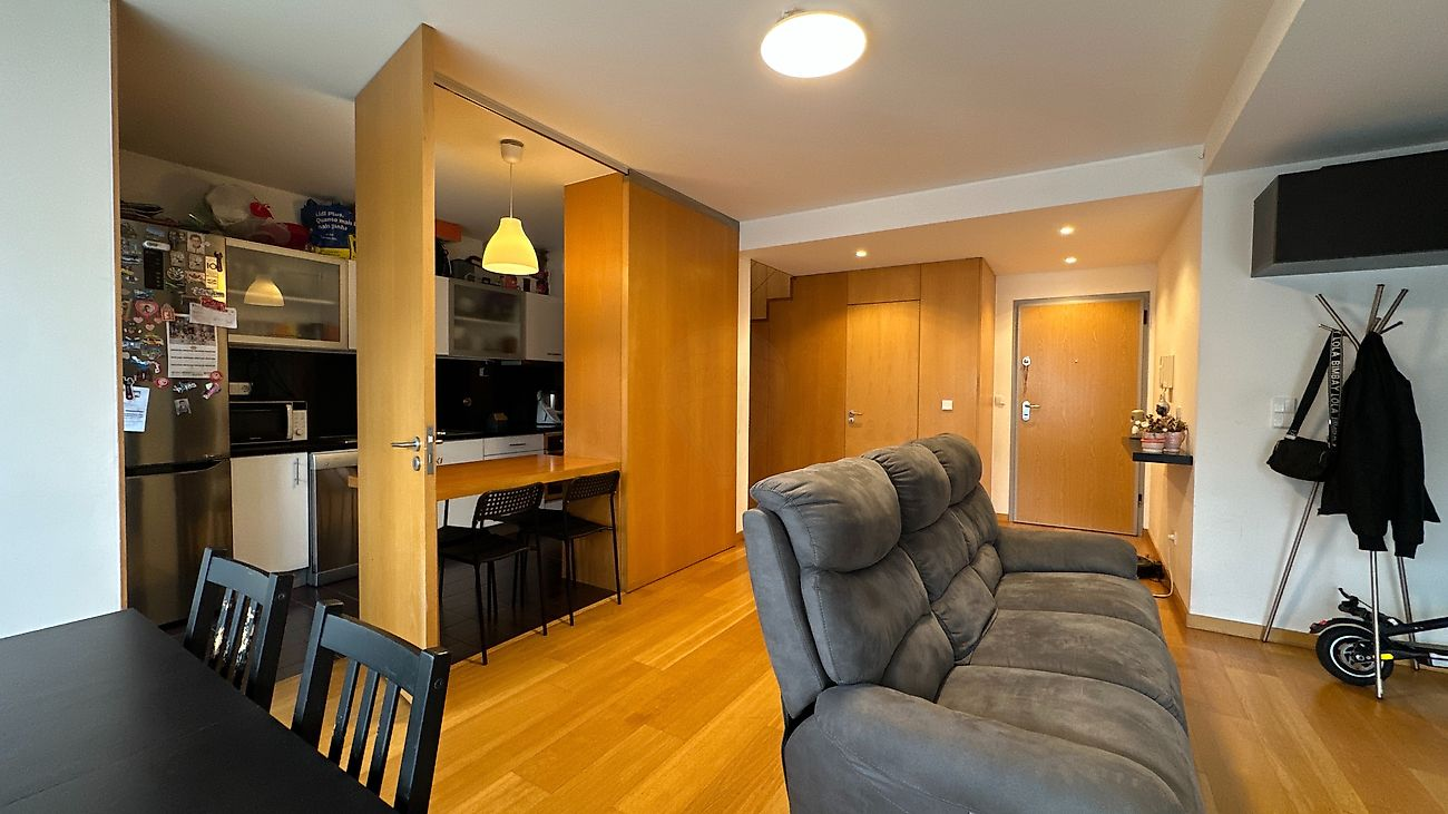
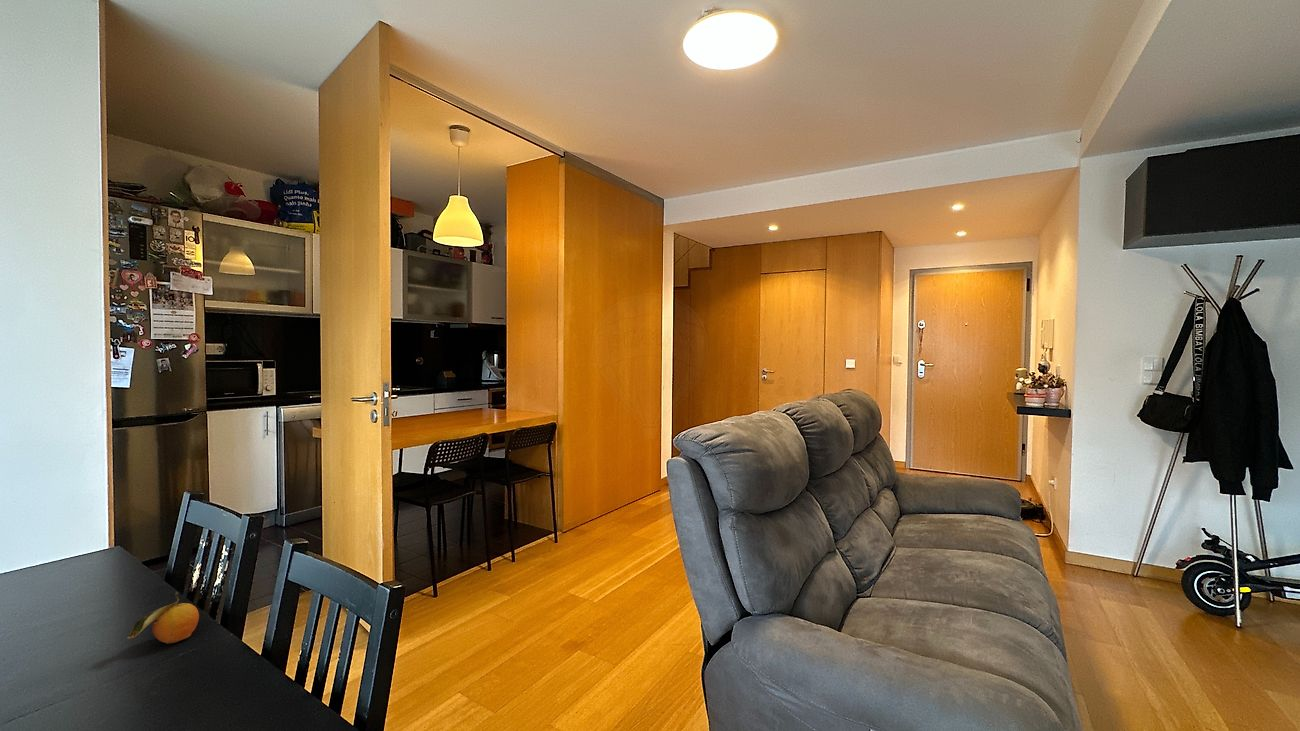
+ fruit [126,591,200,644]
